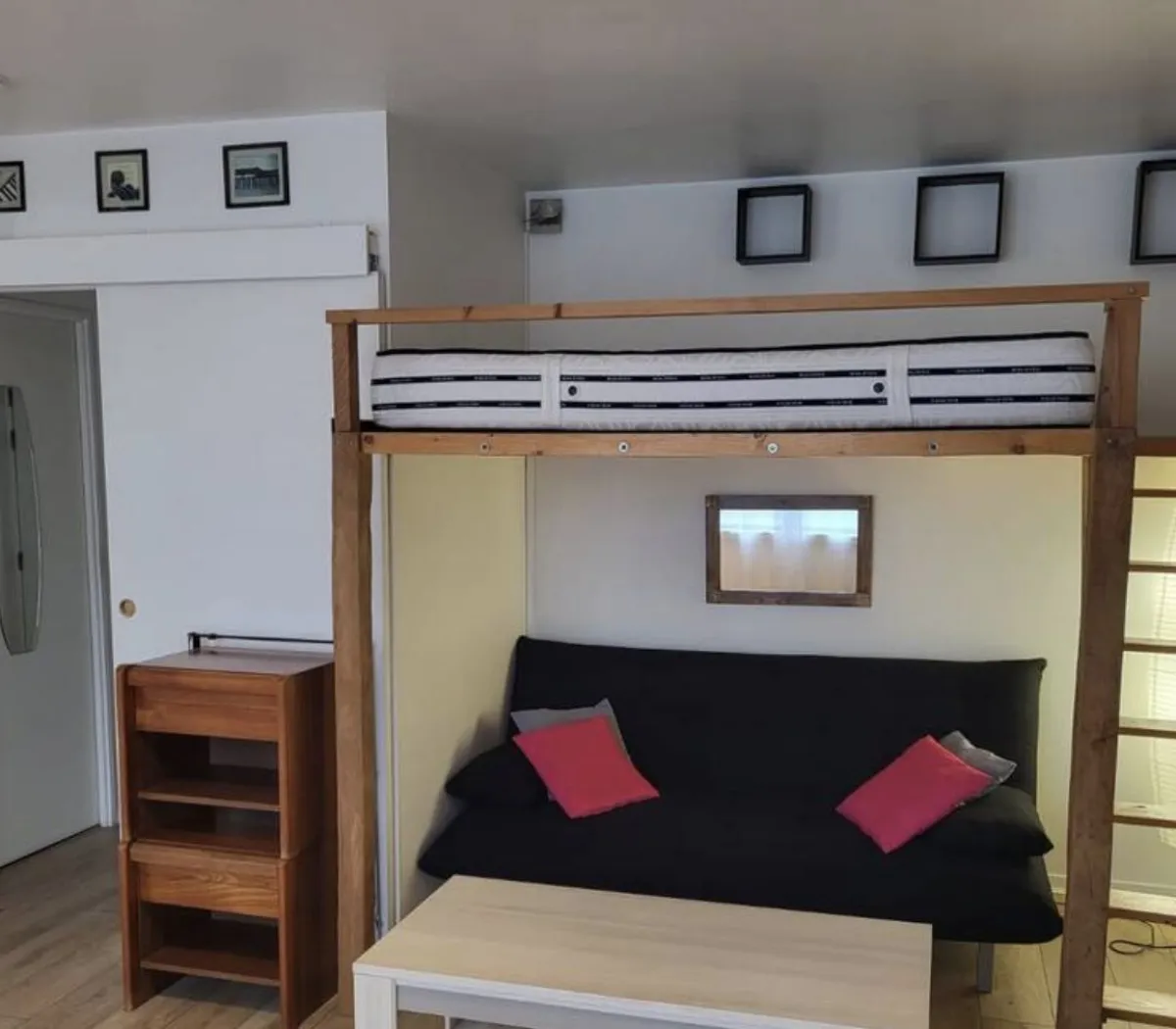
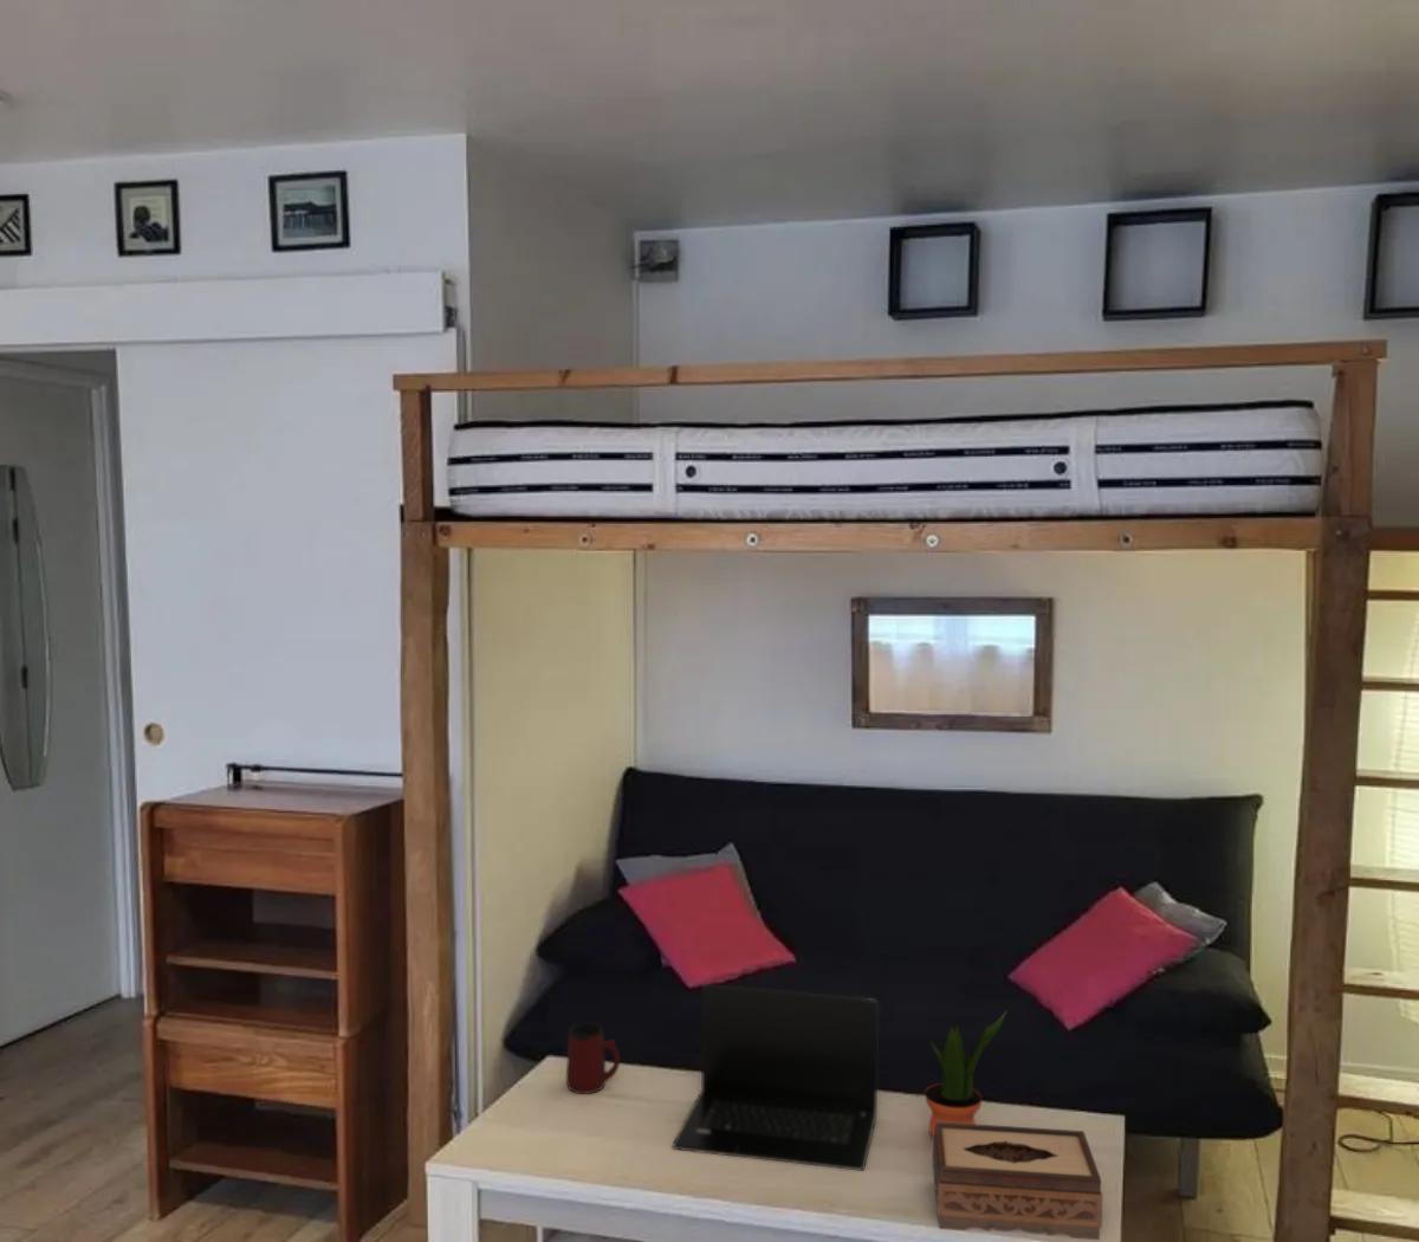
+ mug [565,1021,621,1095]
+ laptop [672,982,880,1172]
+ tissue box [932,1121,1103,1241]
+ potted plant [923,1010,1008,1141]
